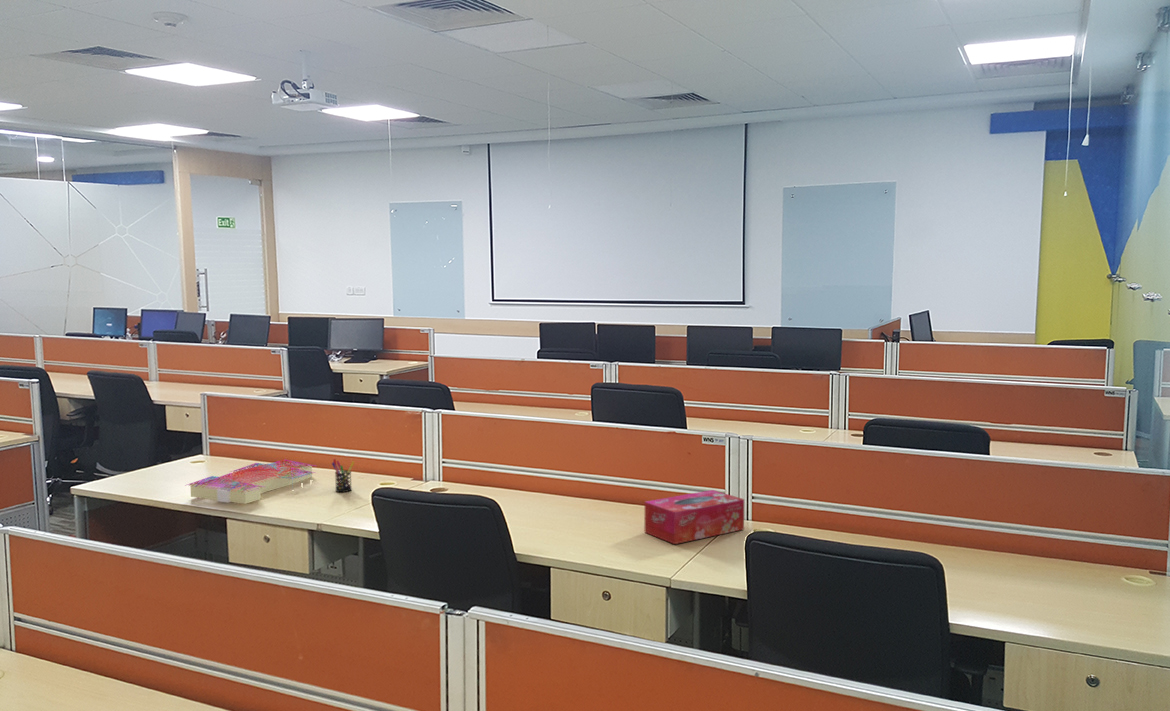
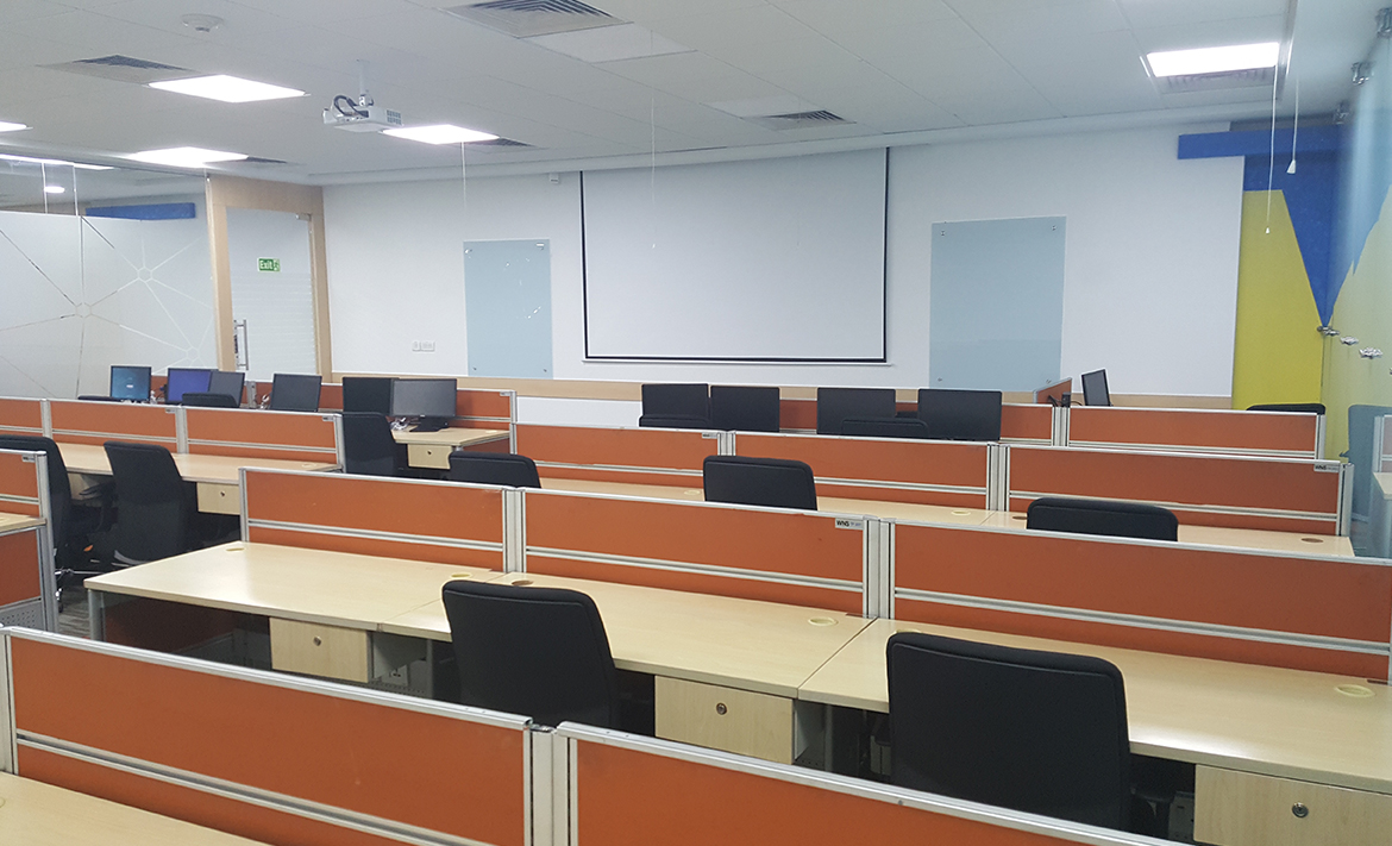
- architectural model [184,458,316,505]
- pen holder [331,458,355,493]
- tissue box [644,489,745,545]
